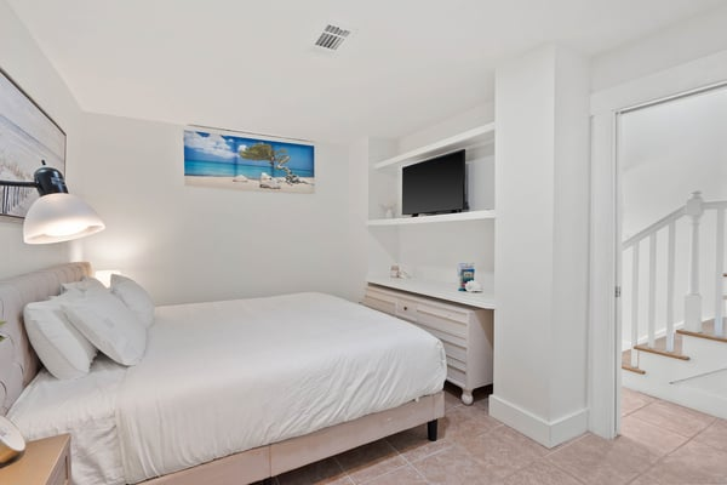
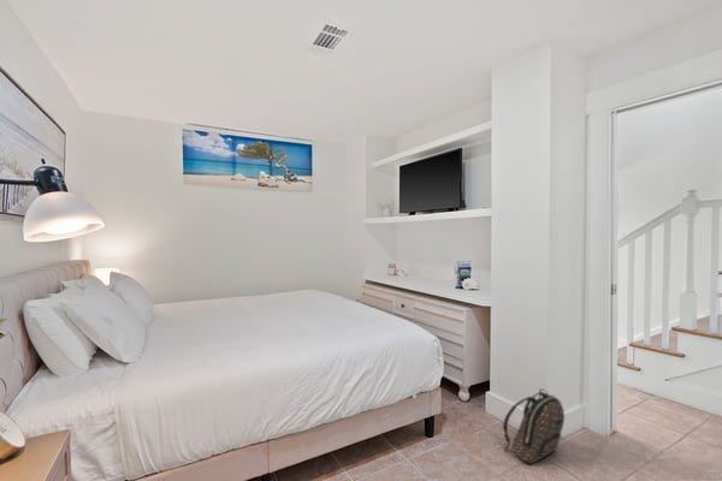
+ backpack [502,387,566,467]
